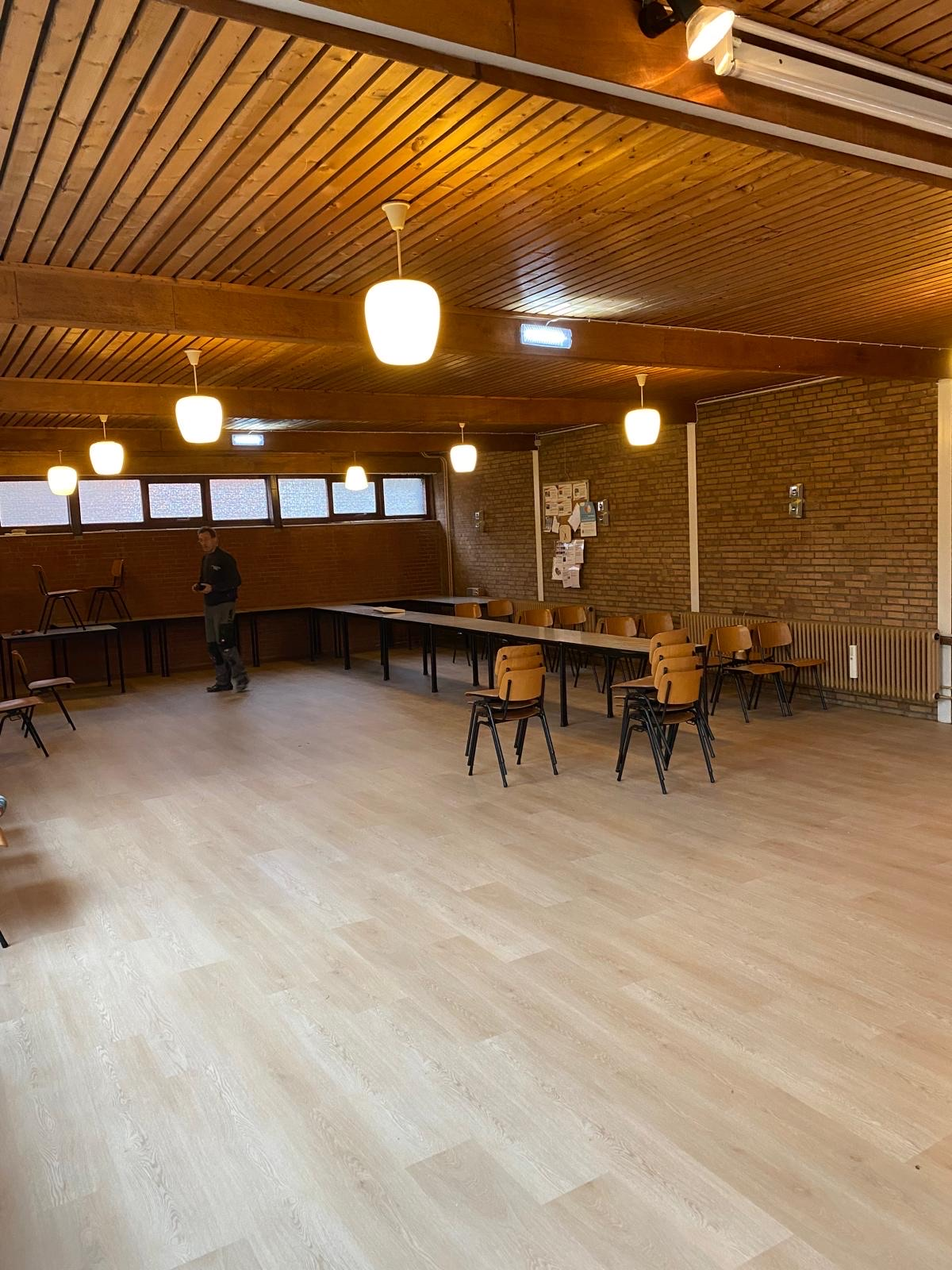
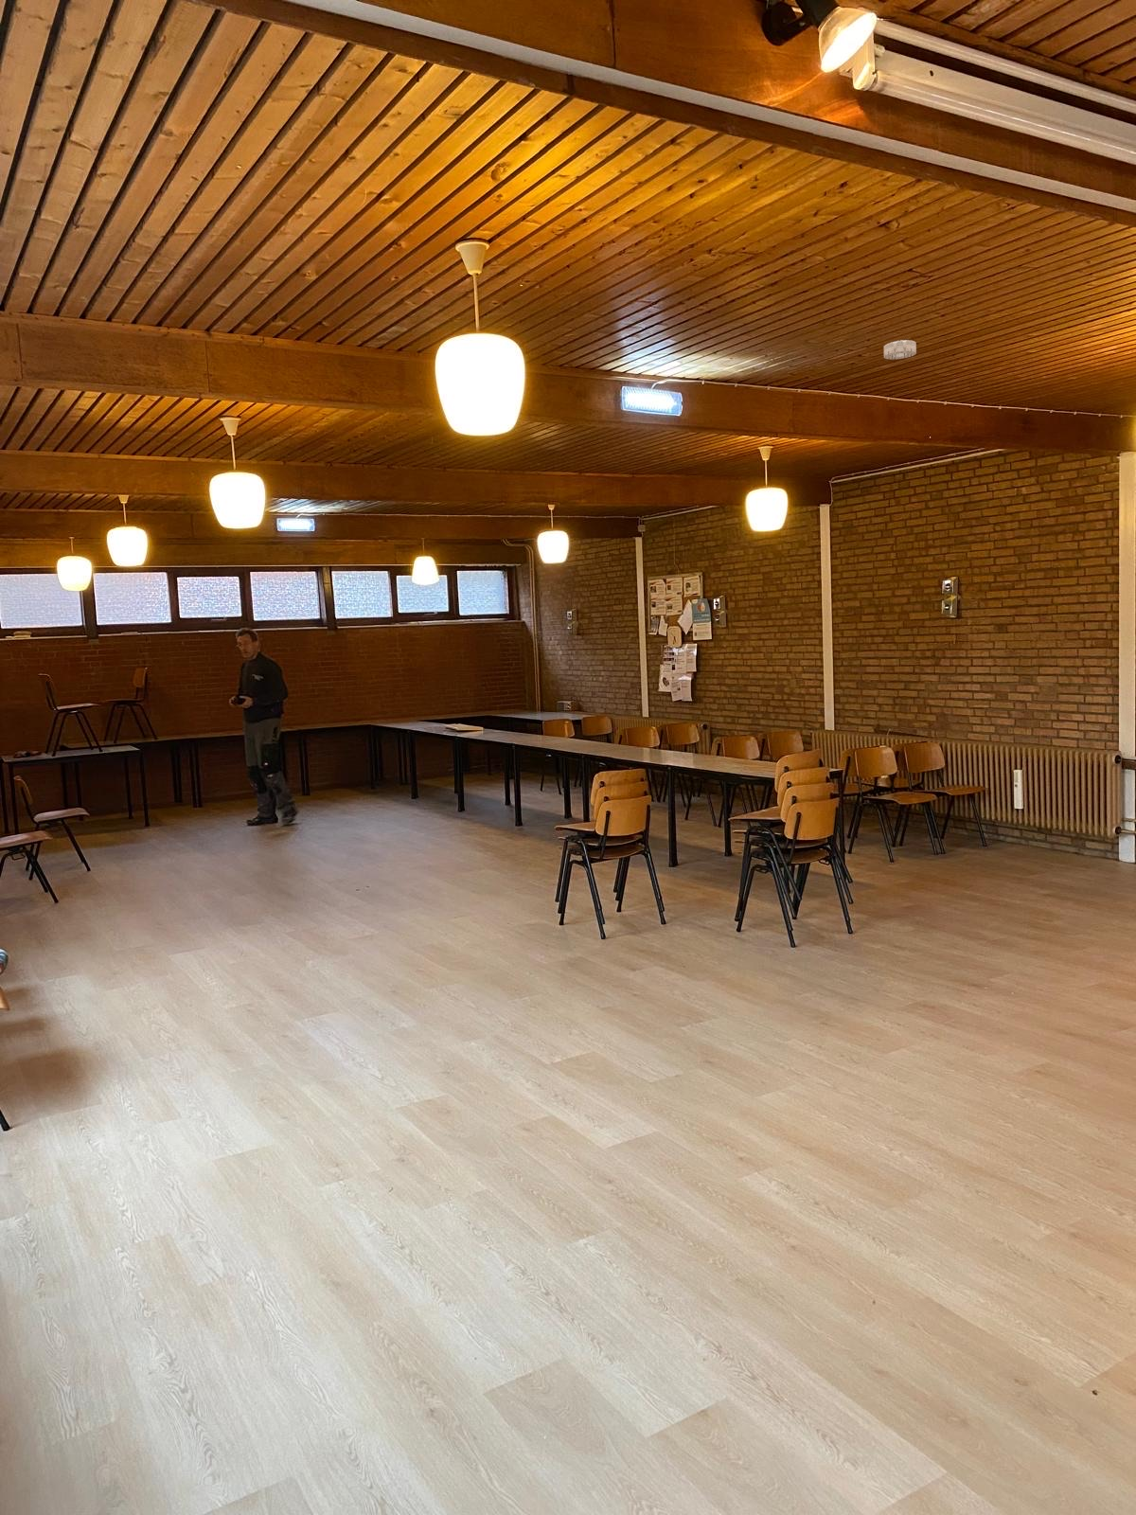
+ smoke detector [883,339,918,360]
